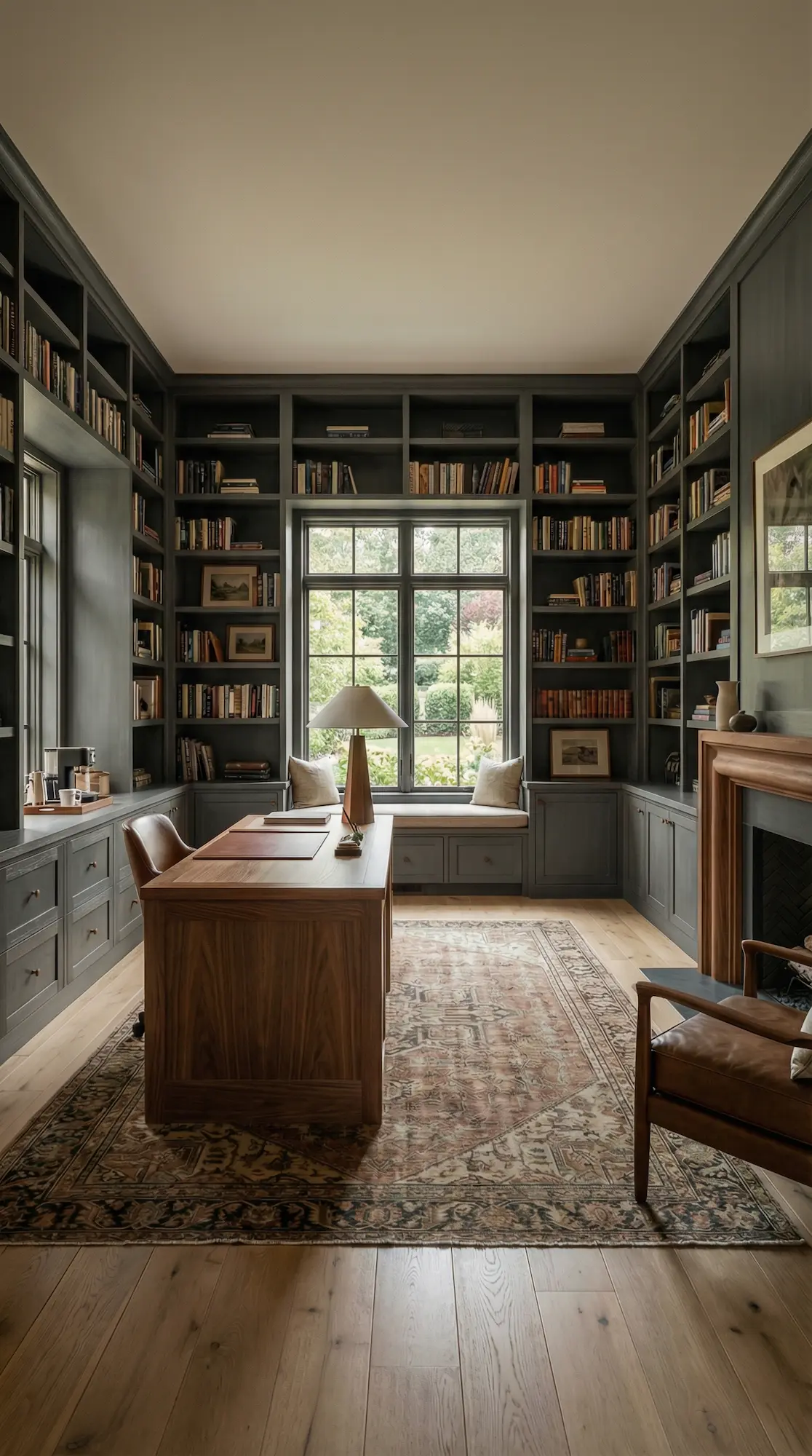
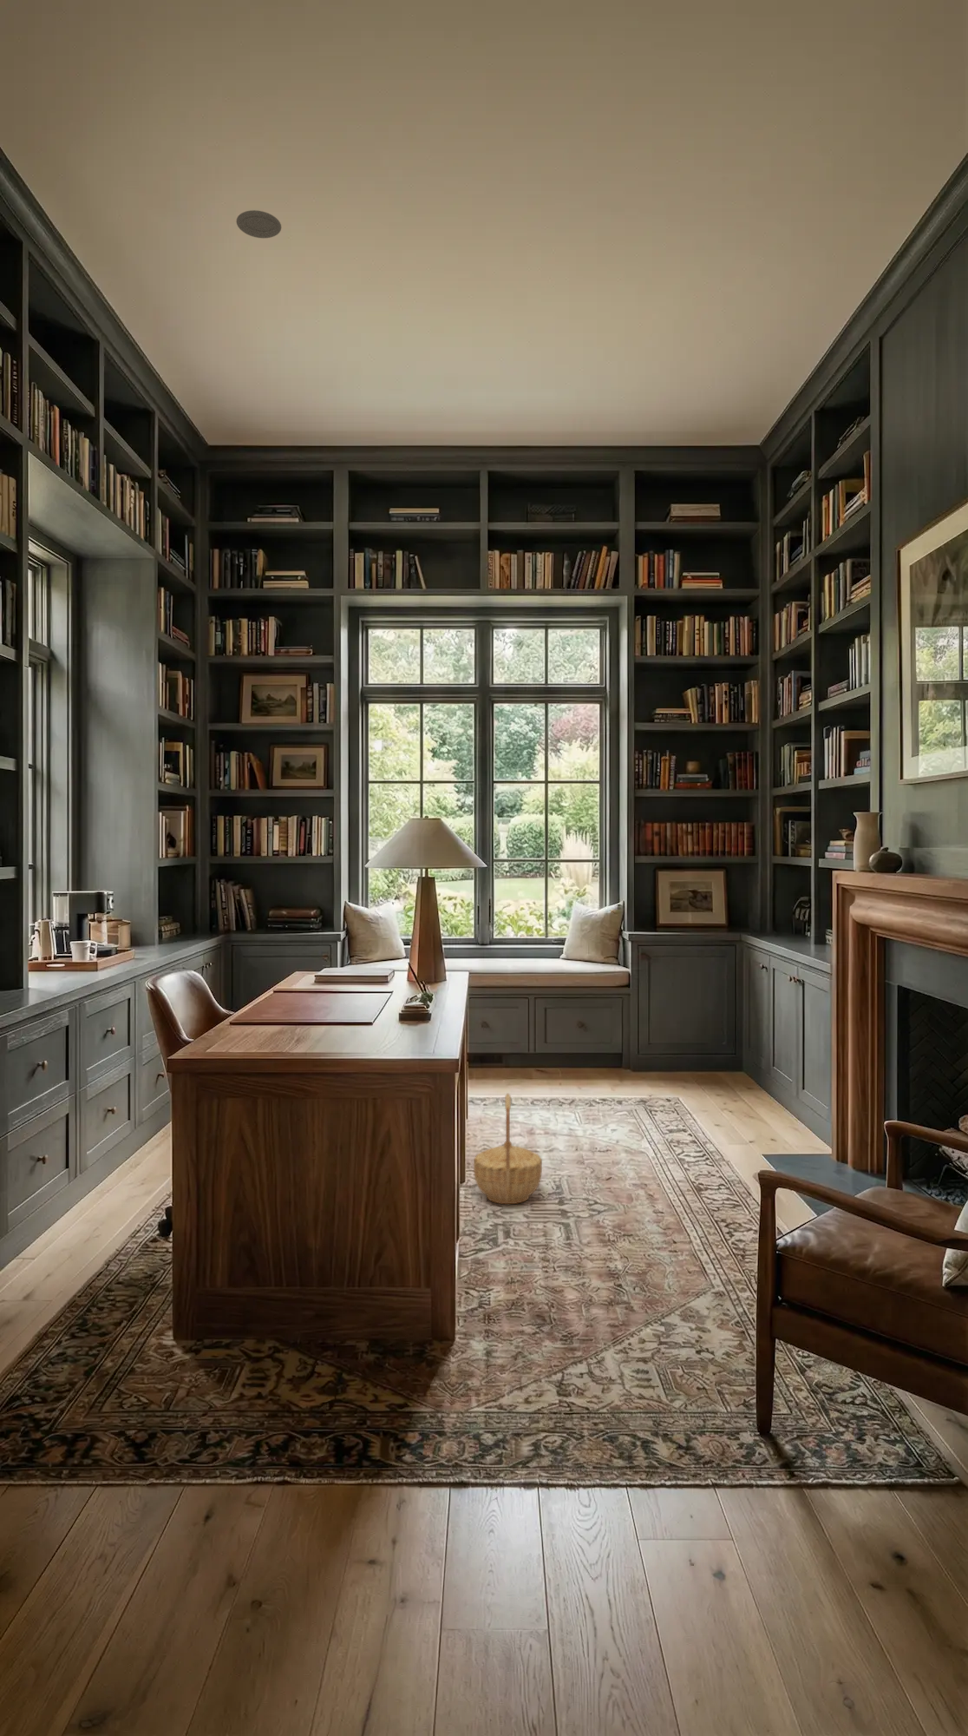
+ recessed light [236,209,281,238]
+ basket [473,1092,542,1204]
